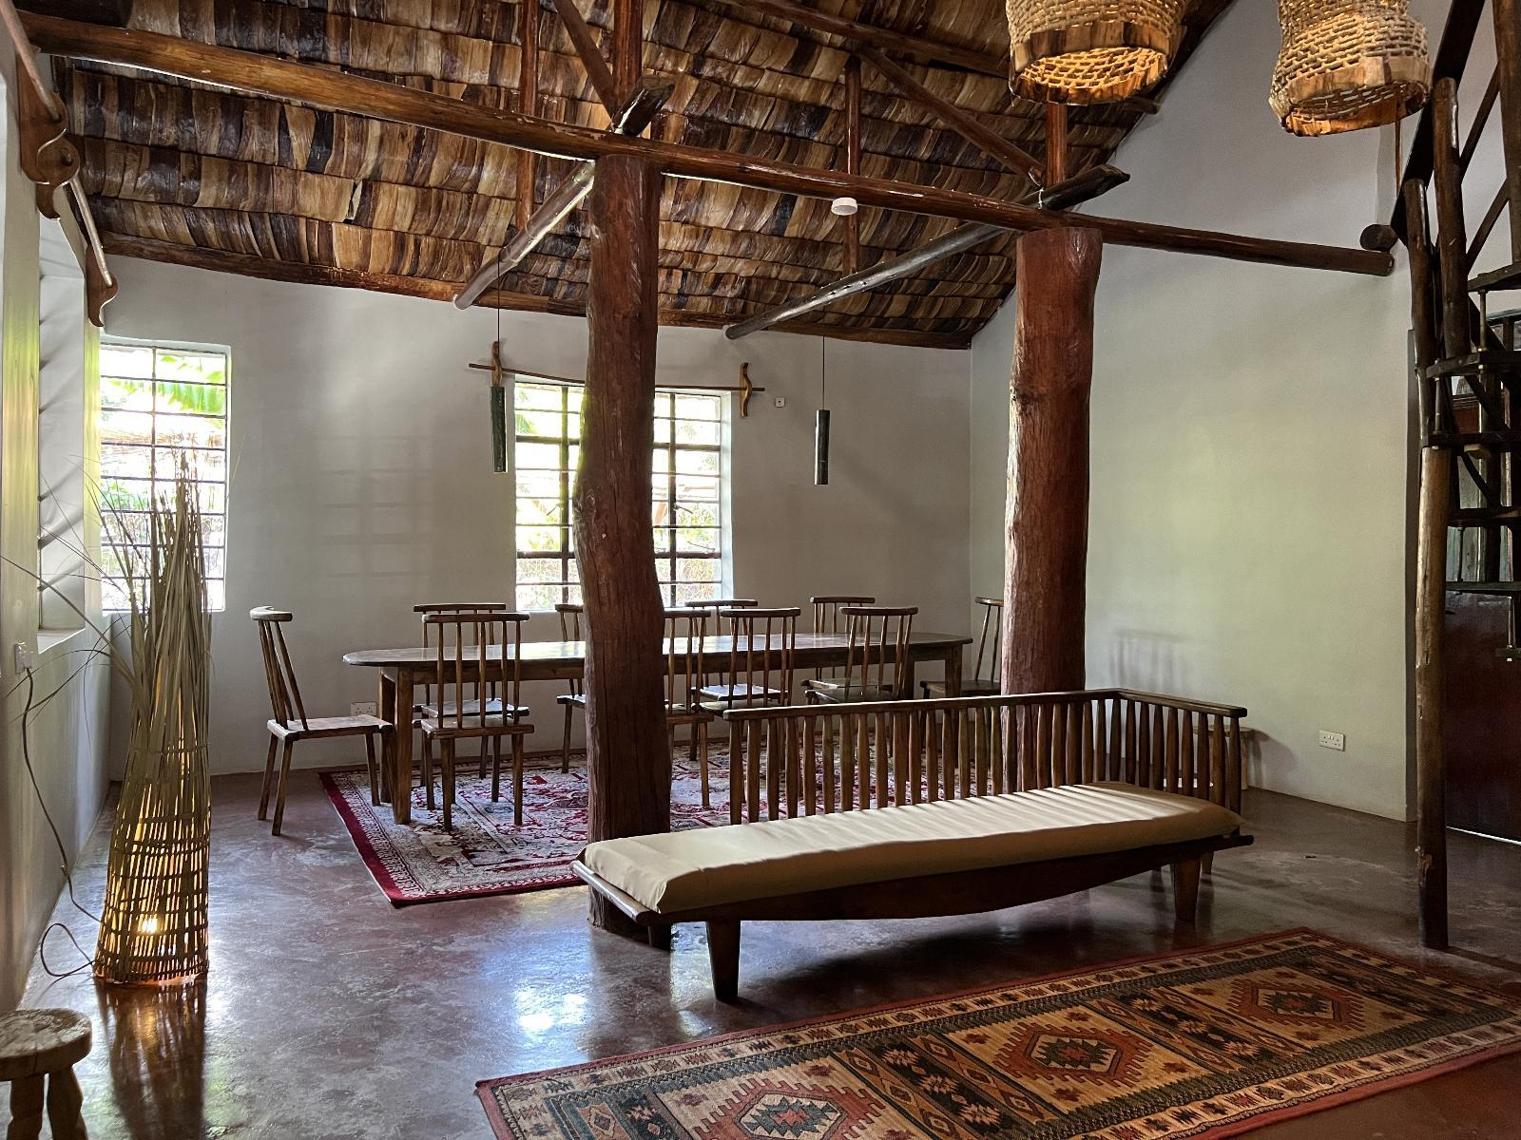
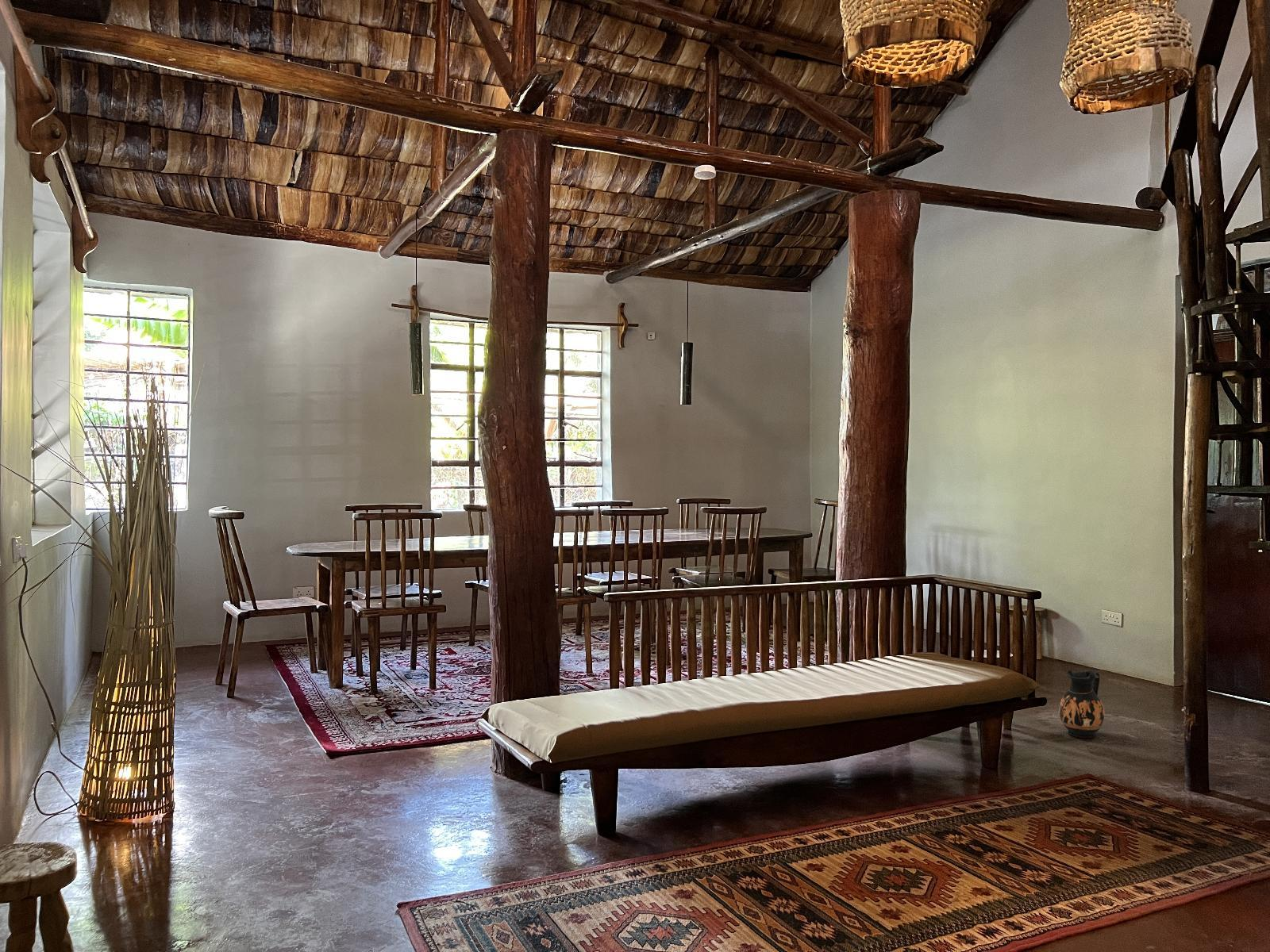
+ ceramic jug [1058,669,1106,739]
